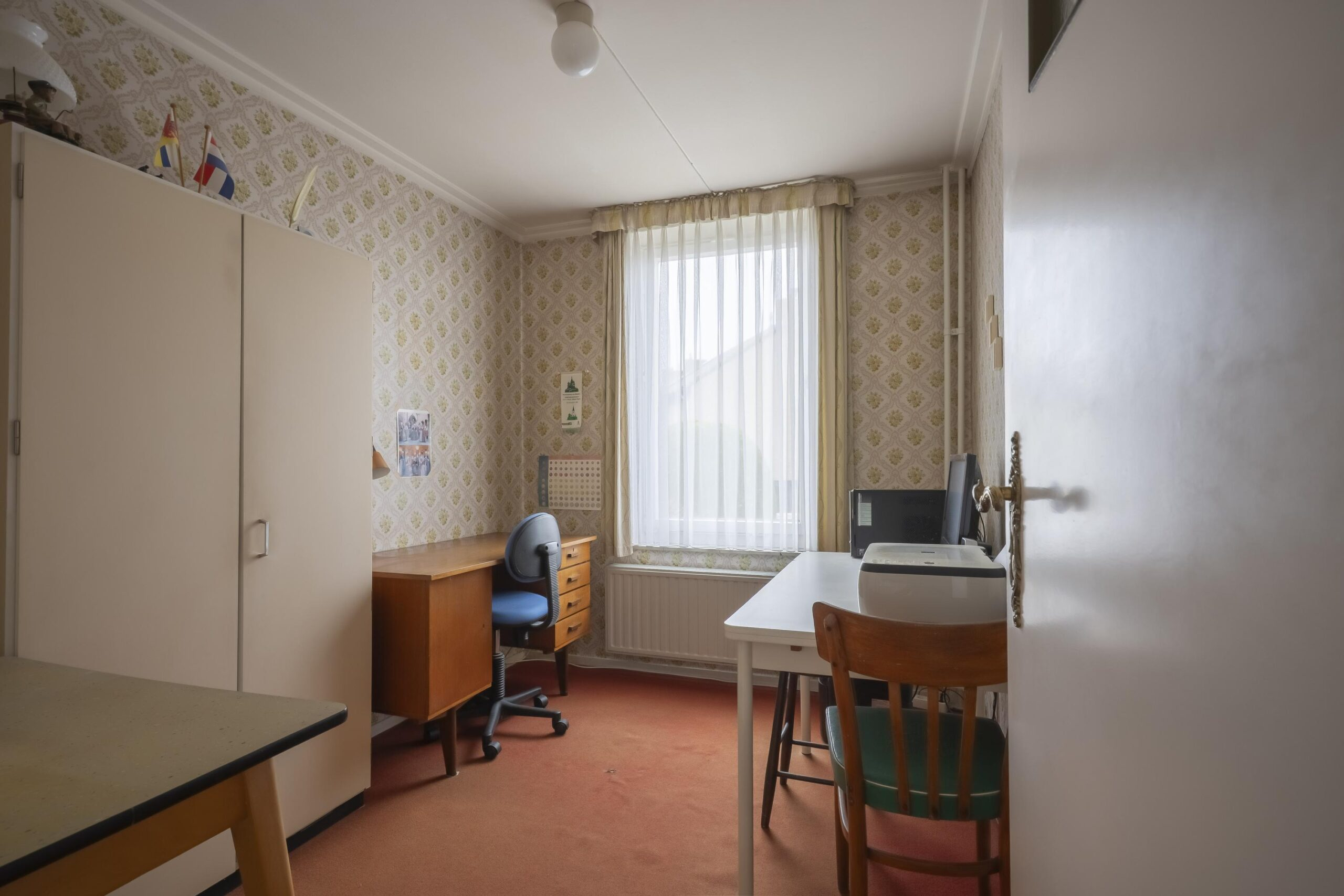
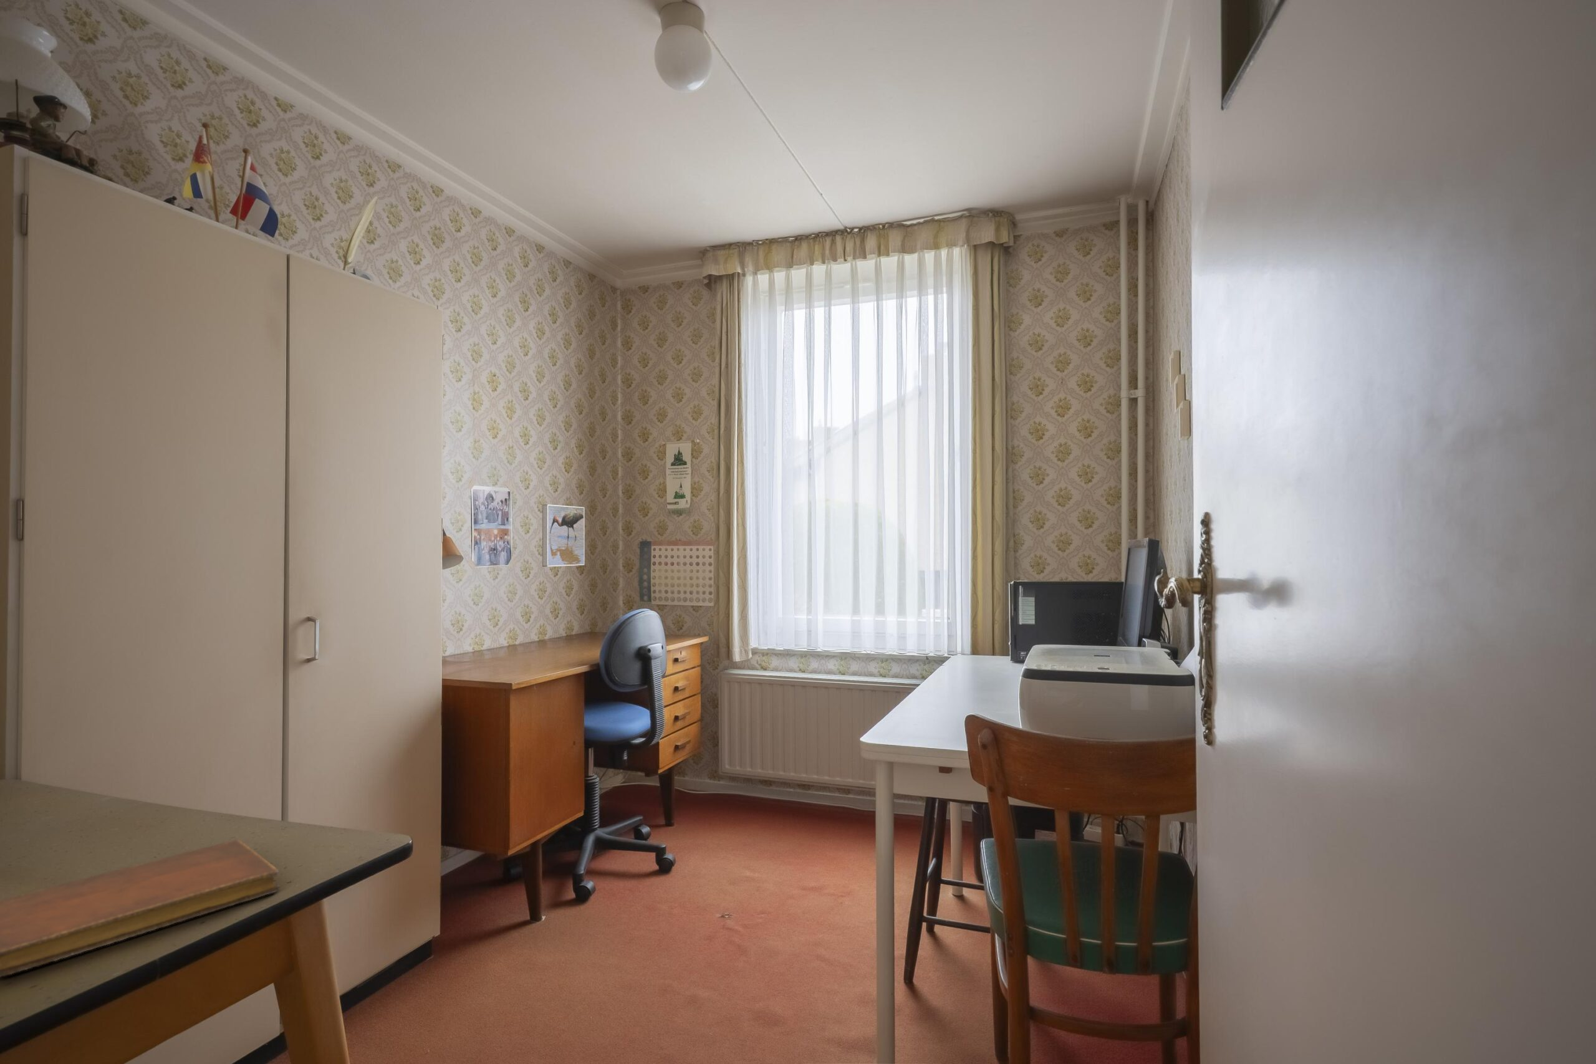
+ notebook [0,838,280,978]
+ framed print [542,505,585,568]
